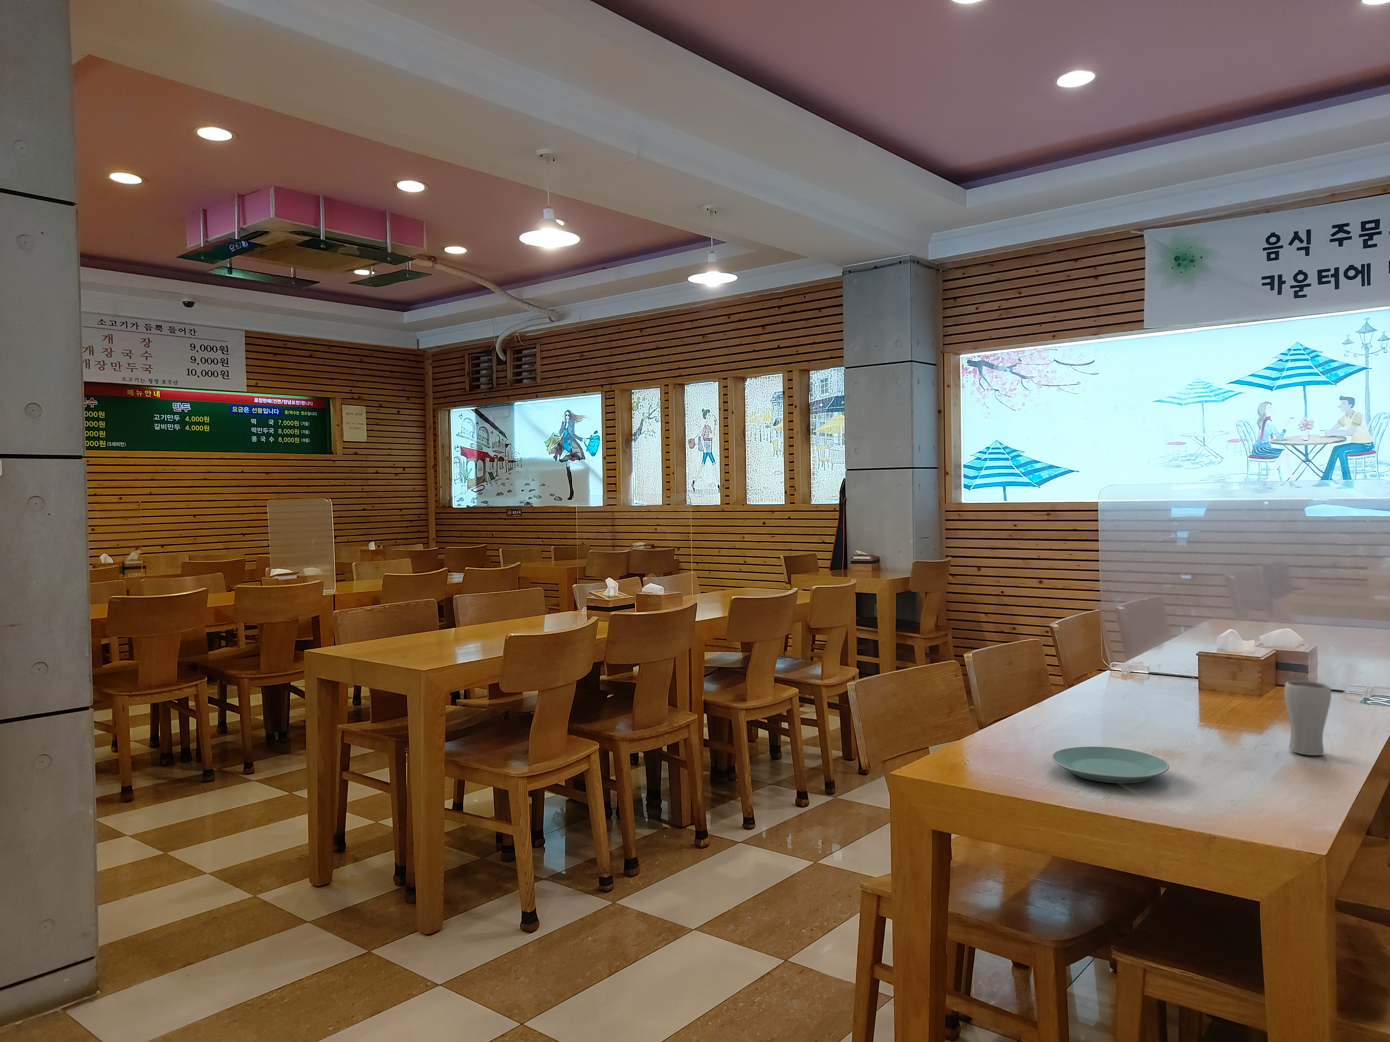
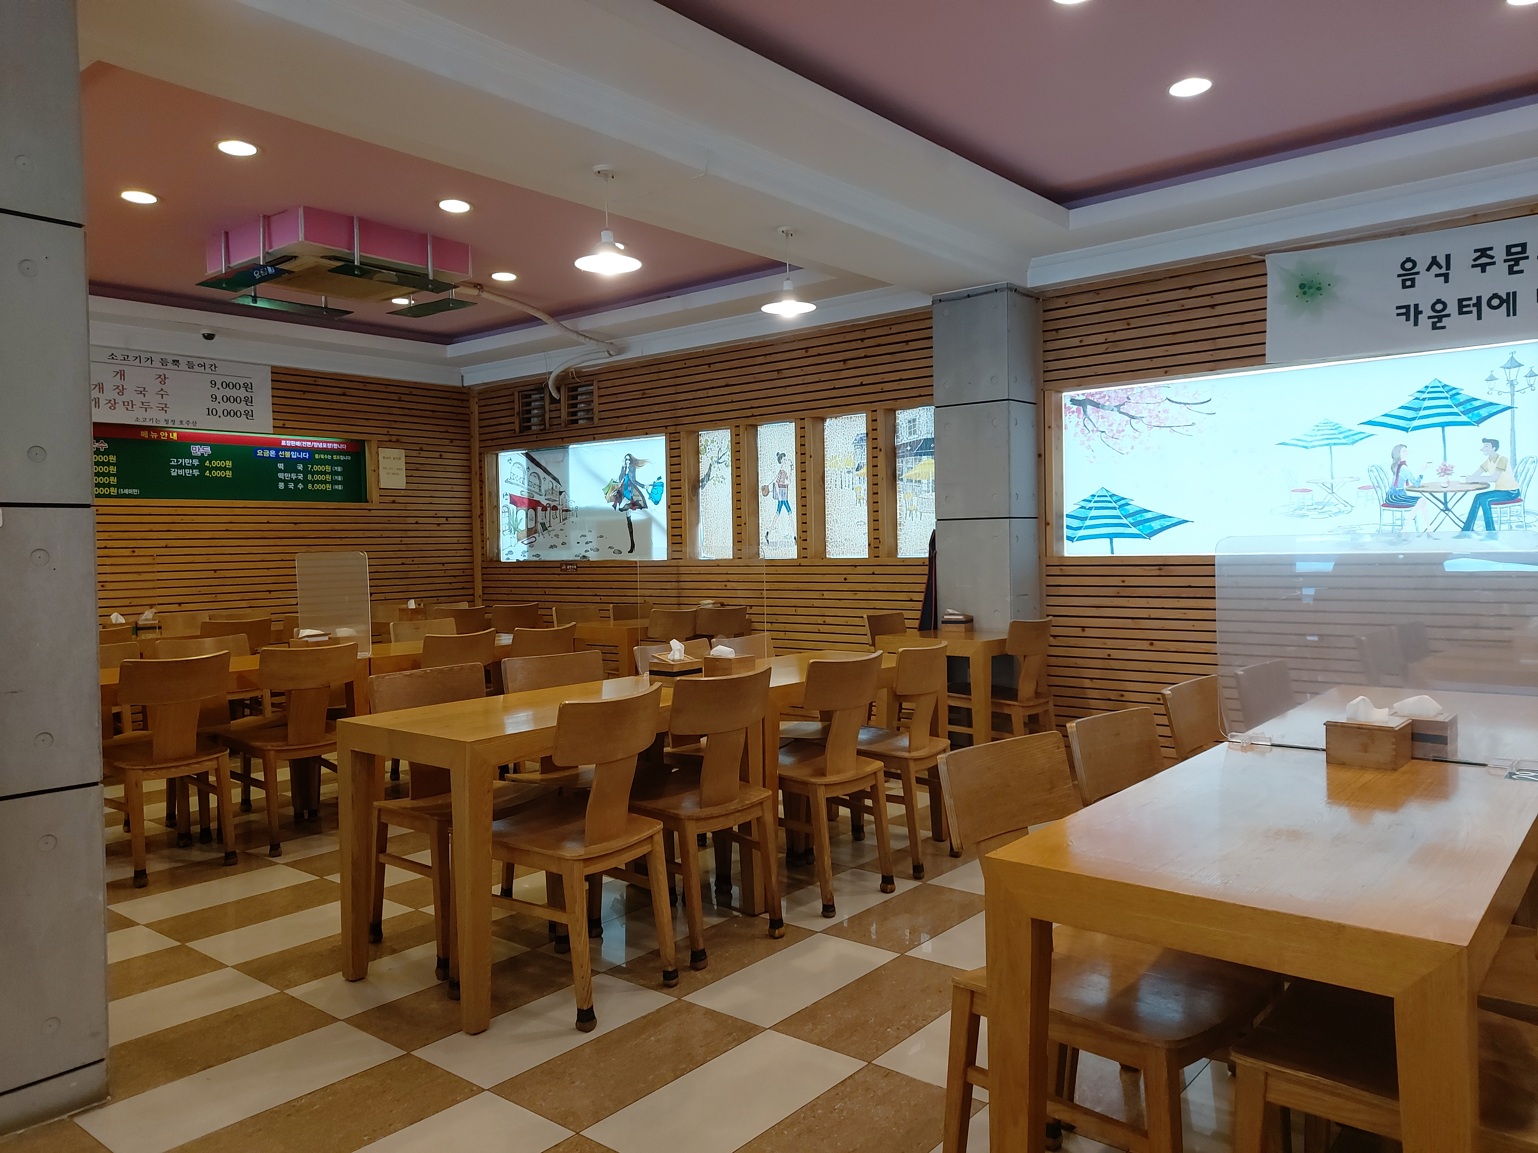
- plate [1051,746,1170,784]
- drinking glass [1284,680,1332,755]
